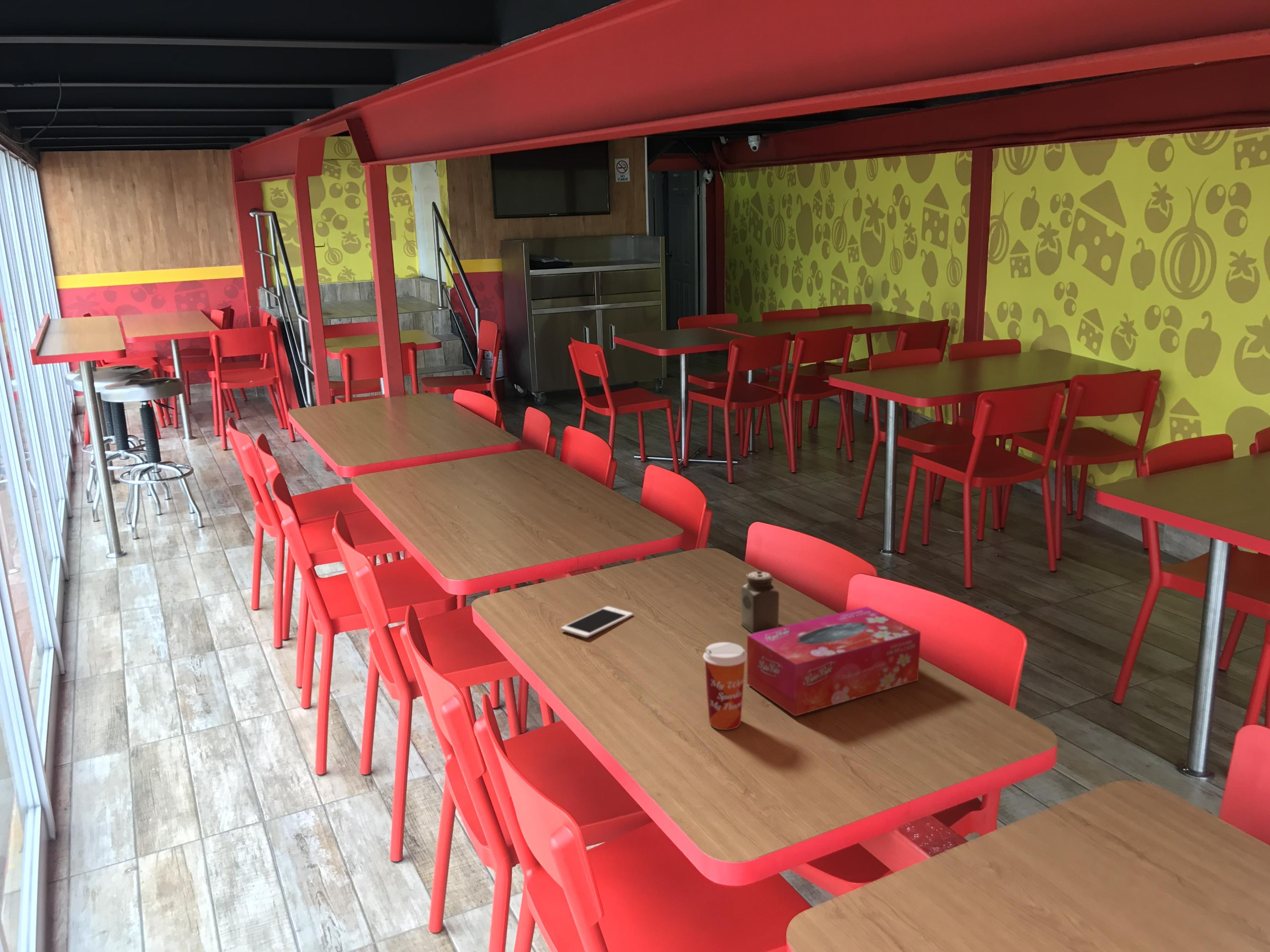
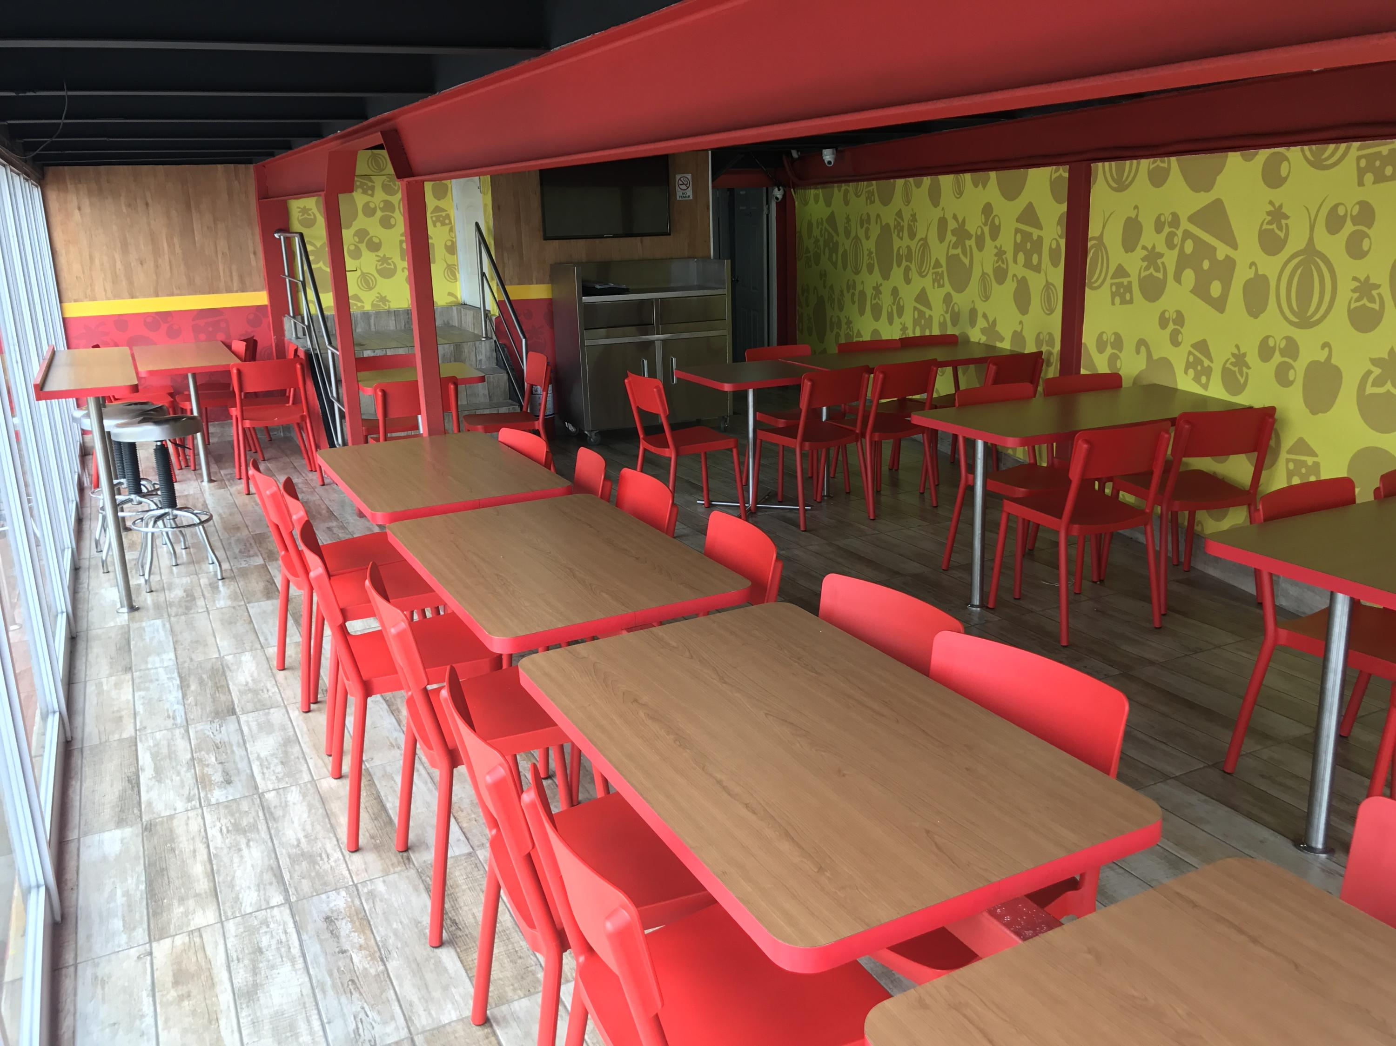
- salt shaker [740,571,780,634]
- cell phone [560,606,633,638]
- tissue box [747,606,921,717]
- paper cup [703,642,747,730]
